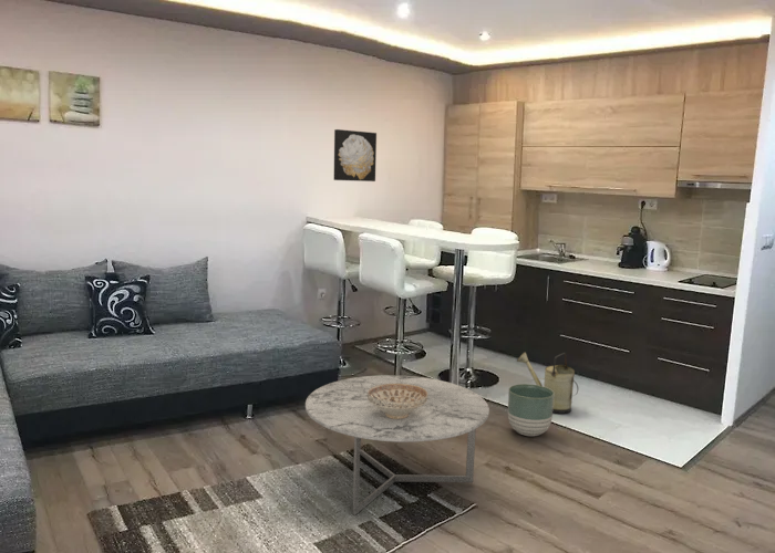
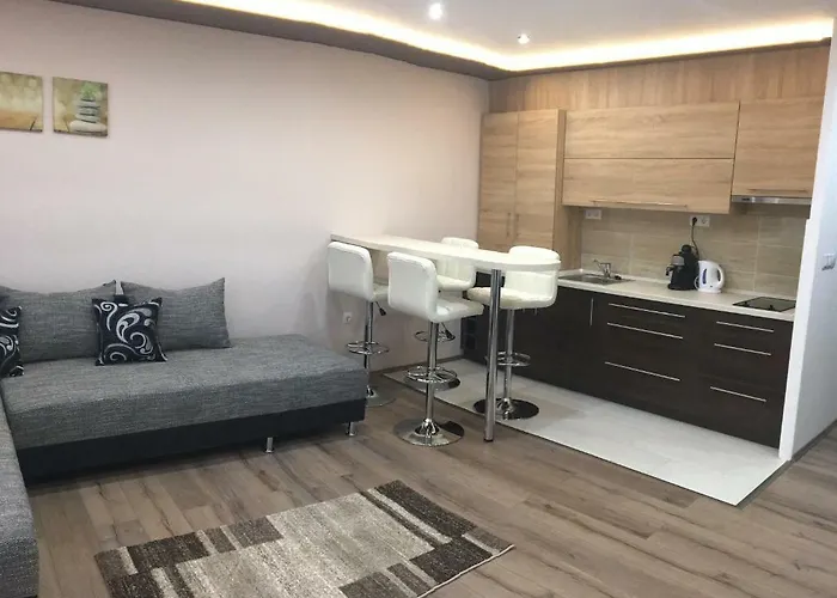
- planter [507,383,554,437]
- coffee table [304,374,490,517]
- wall art [333,128,378,182]
- decorative bowl [368,384,427,419]
- watering can [516,351,579,415]
